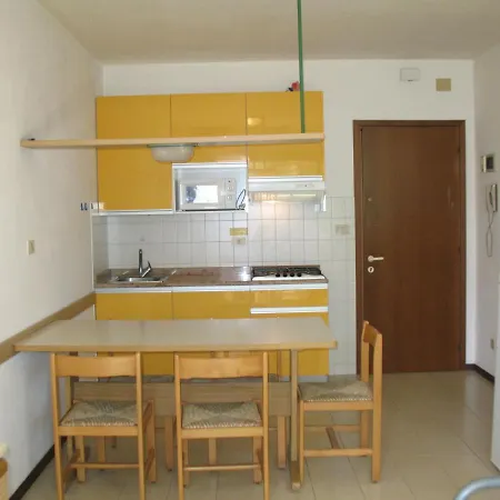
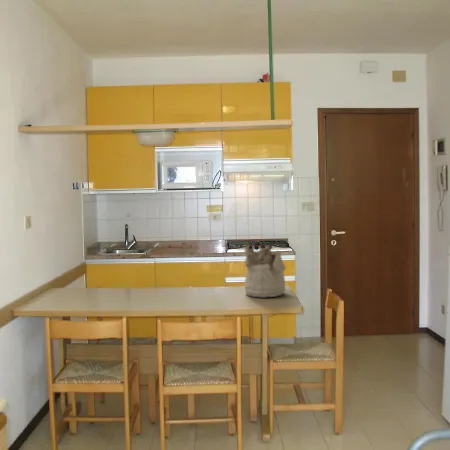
+ mineral sample [243,244,287,298]
